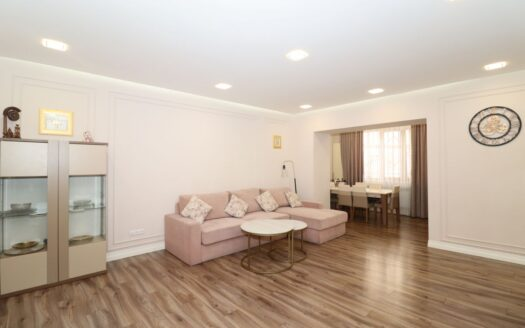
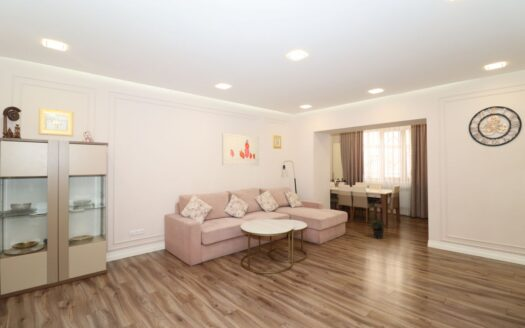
+ wall art [221,132,260,166]
+ potted plant [368,218,388,240]
